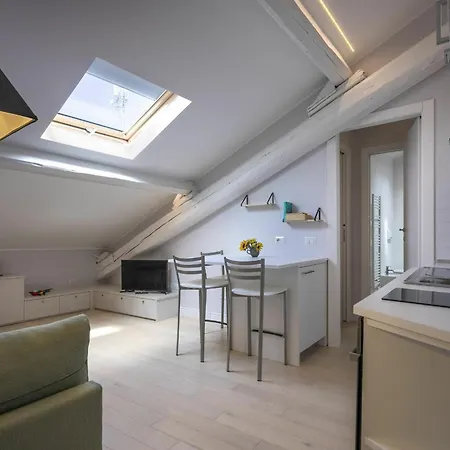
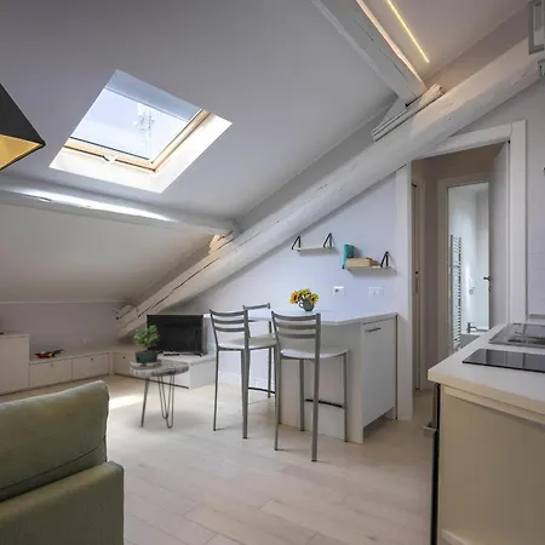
+ side table [128,358,190,429]
+ potted plant [130,323,162,372]
